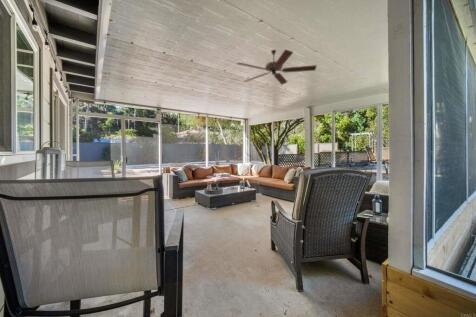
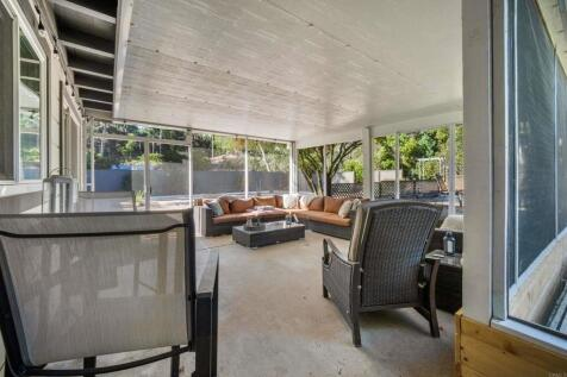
- ceiling fan [236,49,317,86]
